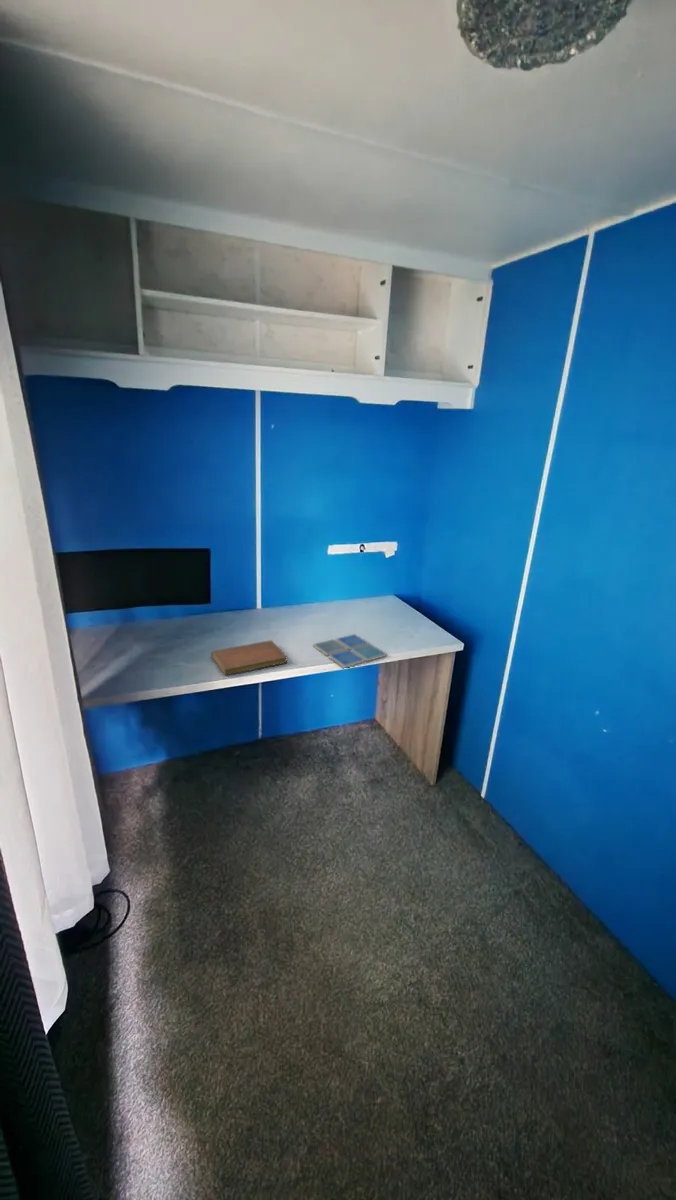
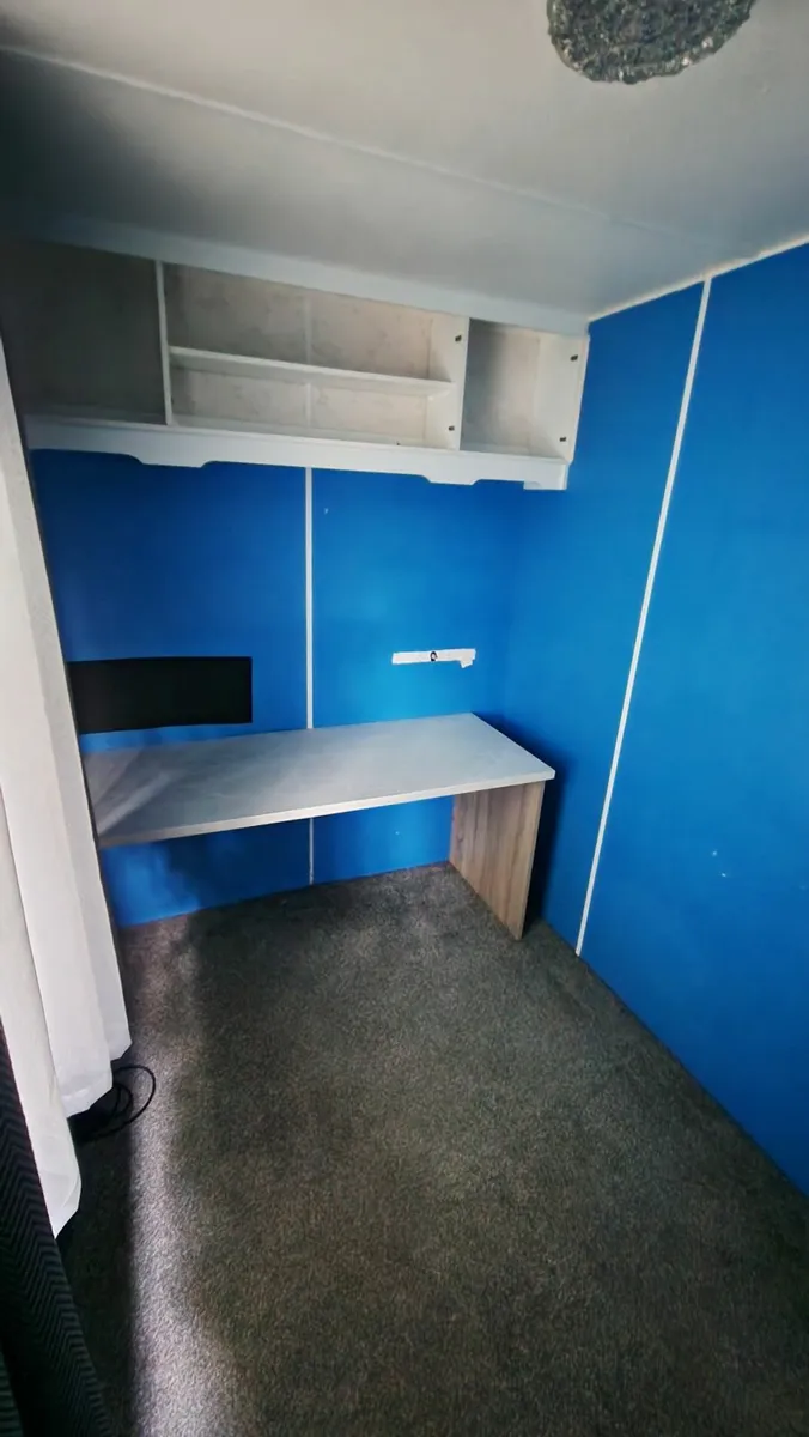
- drink coaster [312,633,388,669]
- notebook [210,639,289,676]
